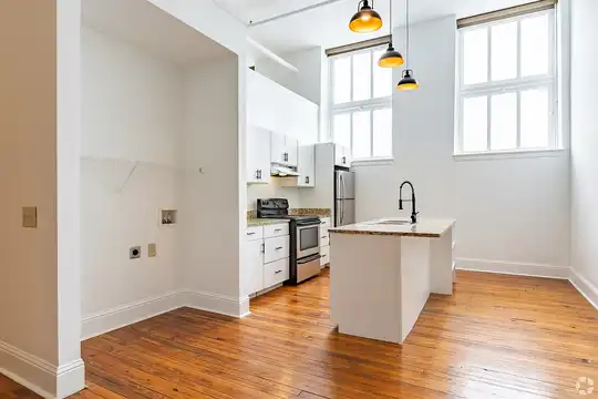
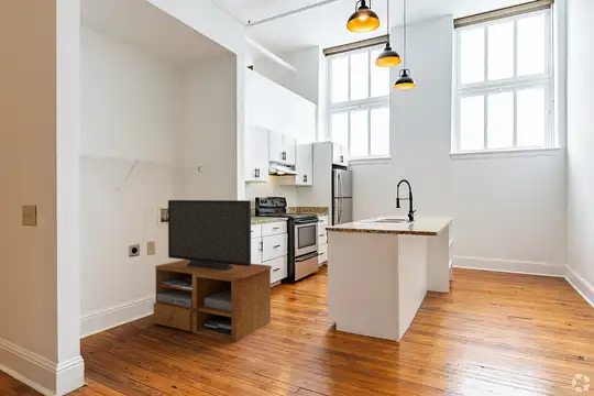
+ tv stand [153,199,273,343]
